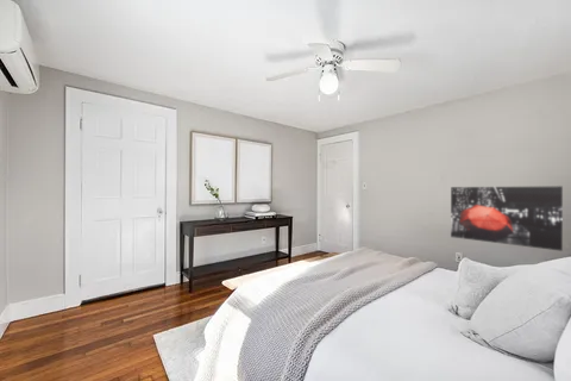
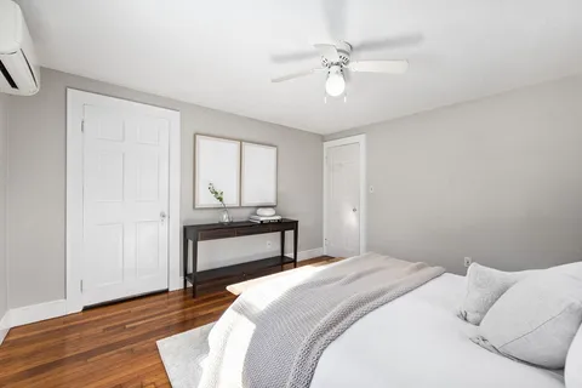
- wall art [450,185,564,252]
